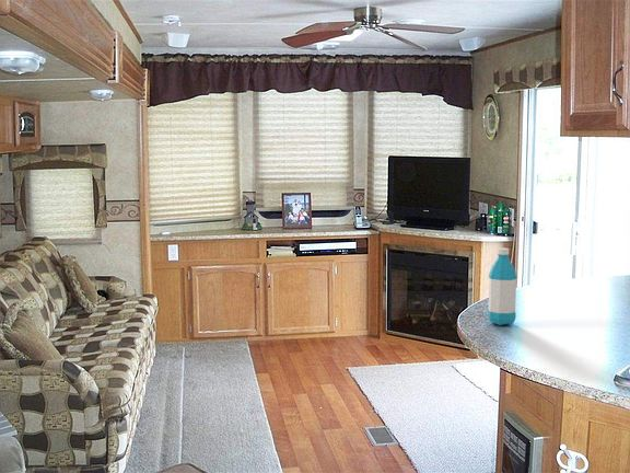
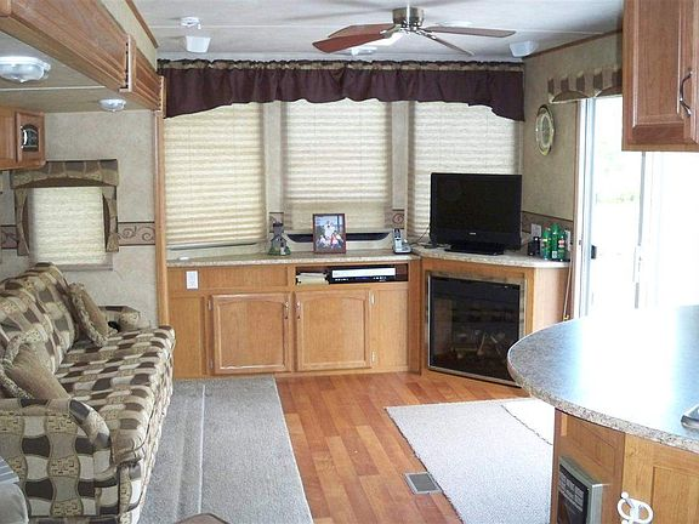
- water bottle [487,247,517,326]
